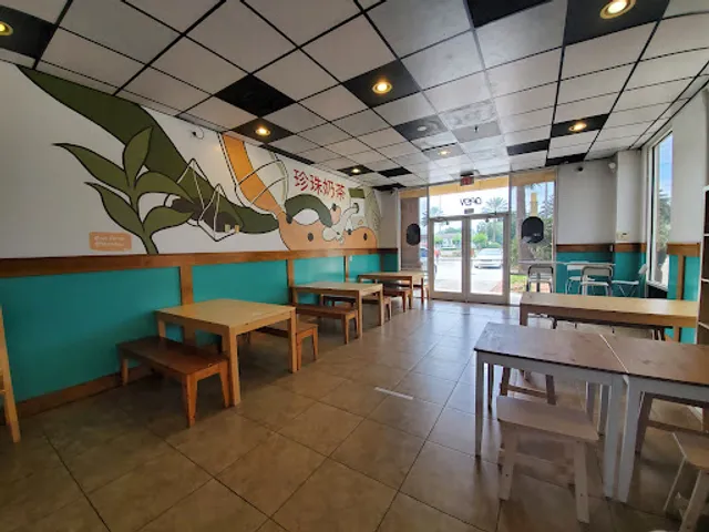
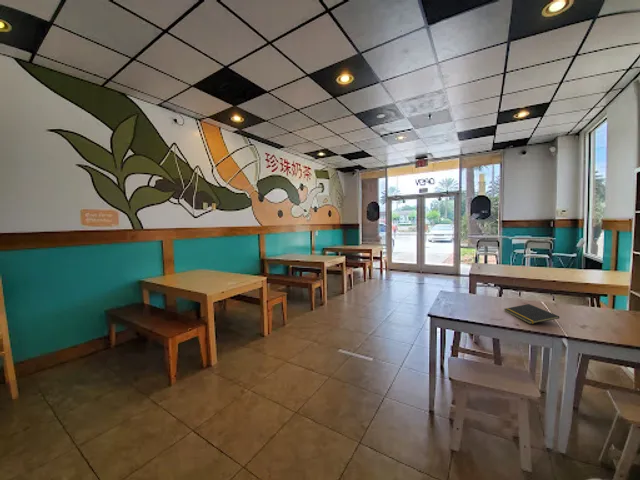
+ notepad [504,303,560,325]
